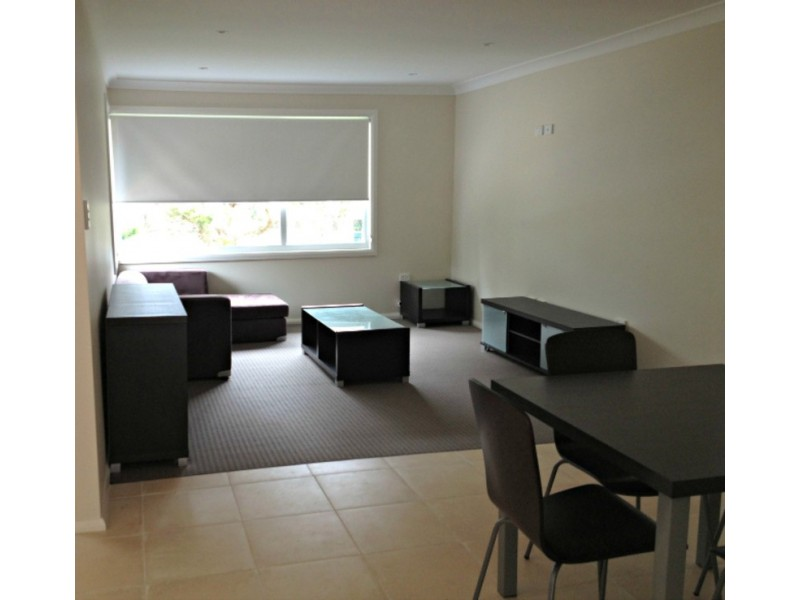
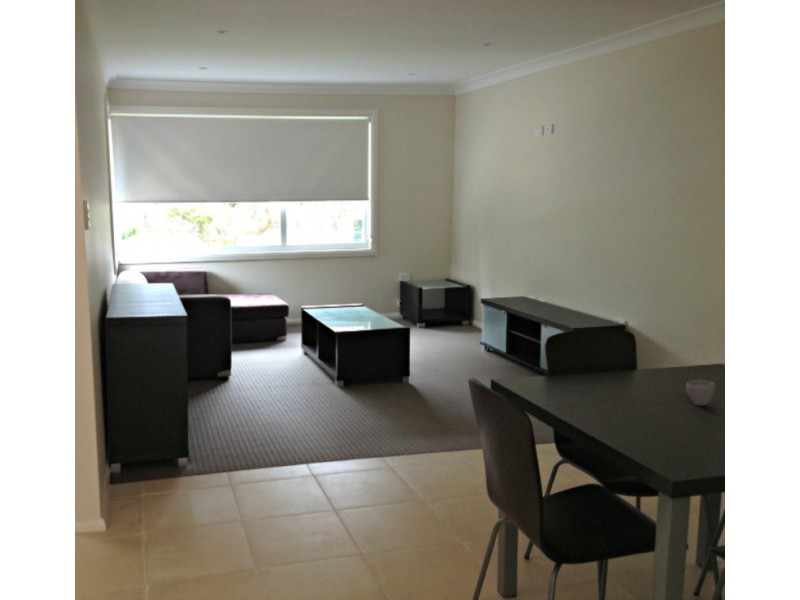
+ cup [685,379,717,406]
